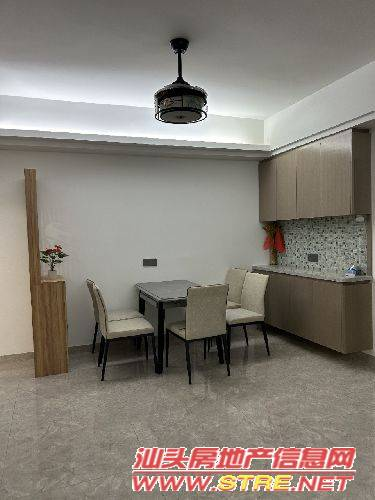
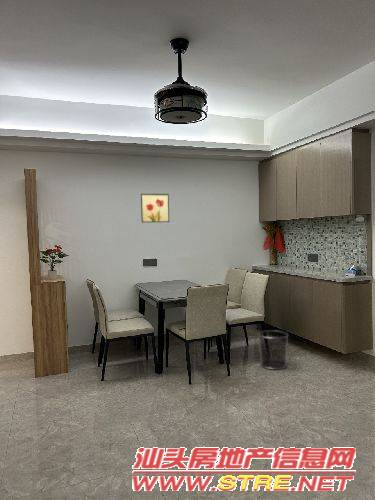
+ wall art [140,193,170,223]
+ waste bin [257,329,289,371]
